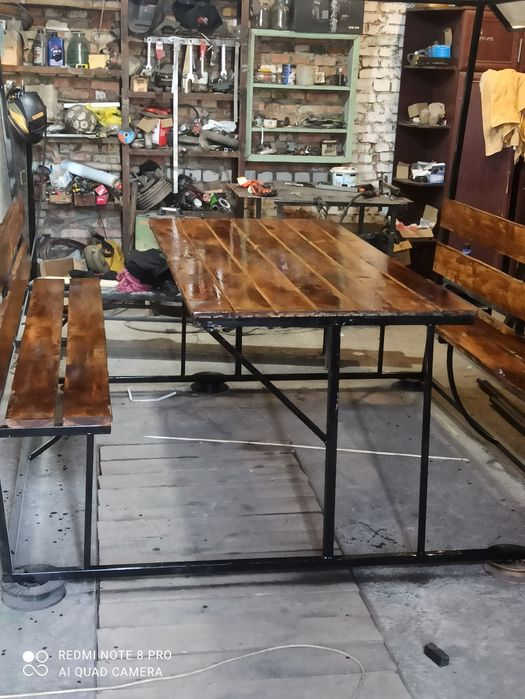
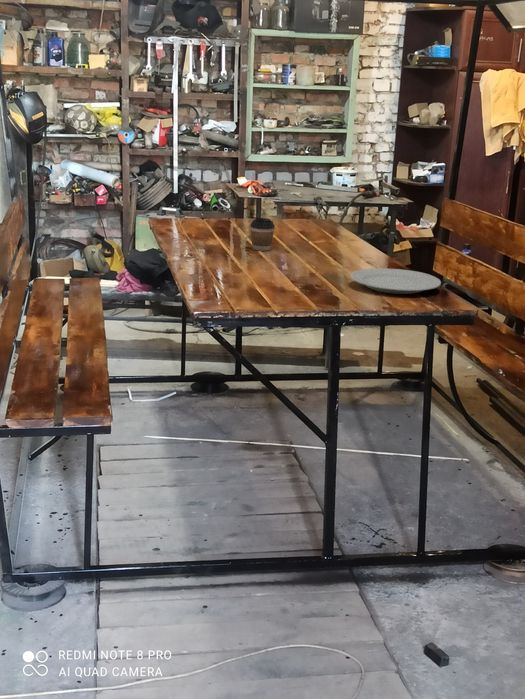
+ chinaware [349,267,442,295]
+ coffee cup [249,216,276,252]
